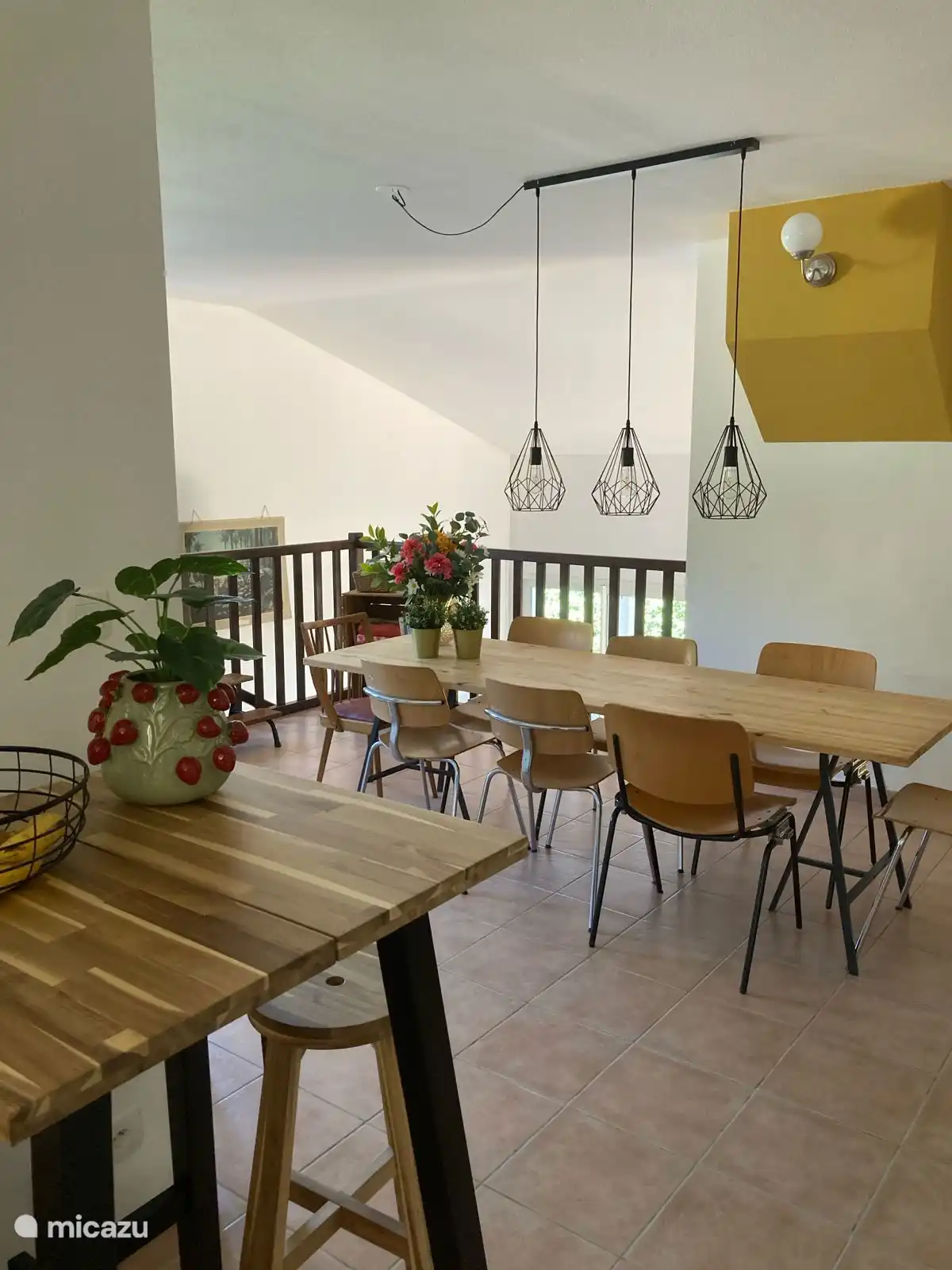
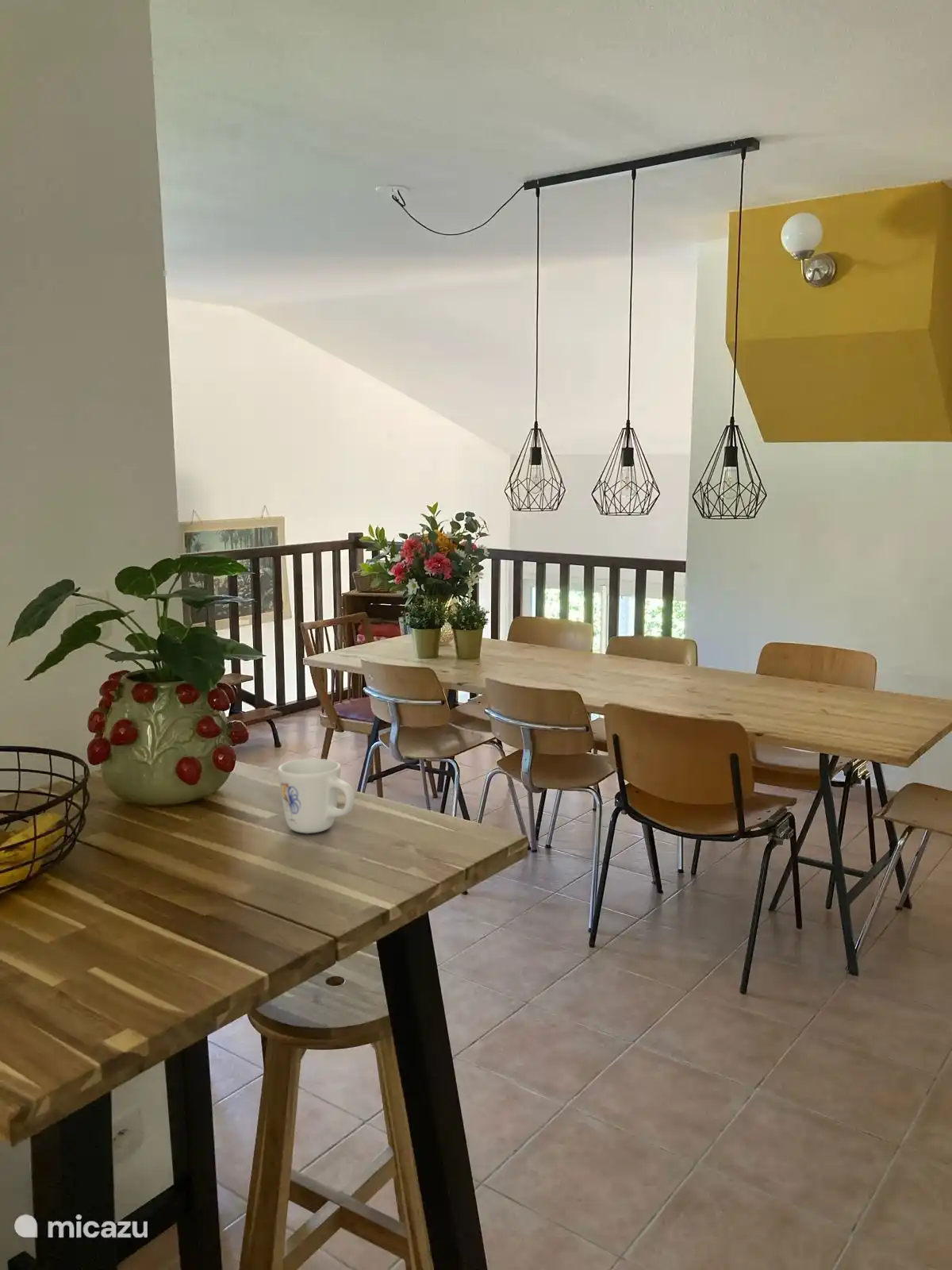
+ mug [277,758,355,834]
